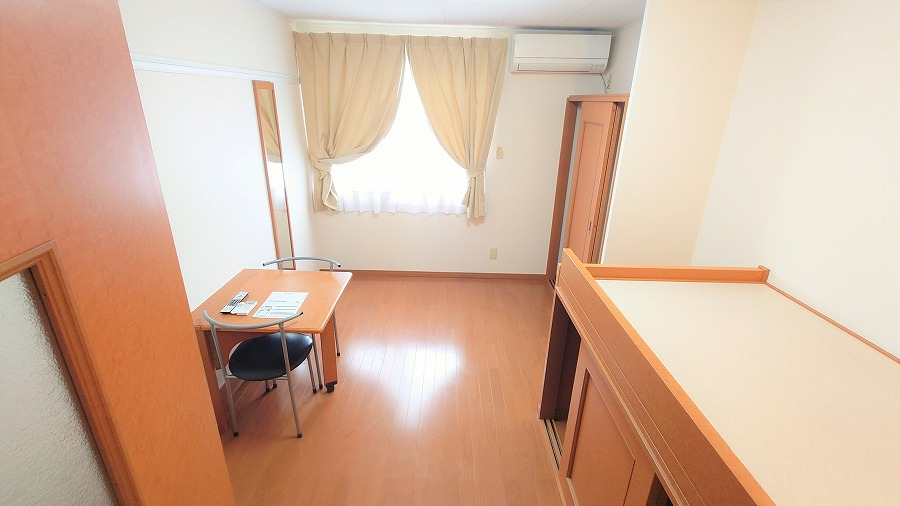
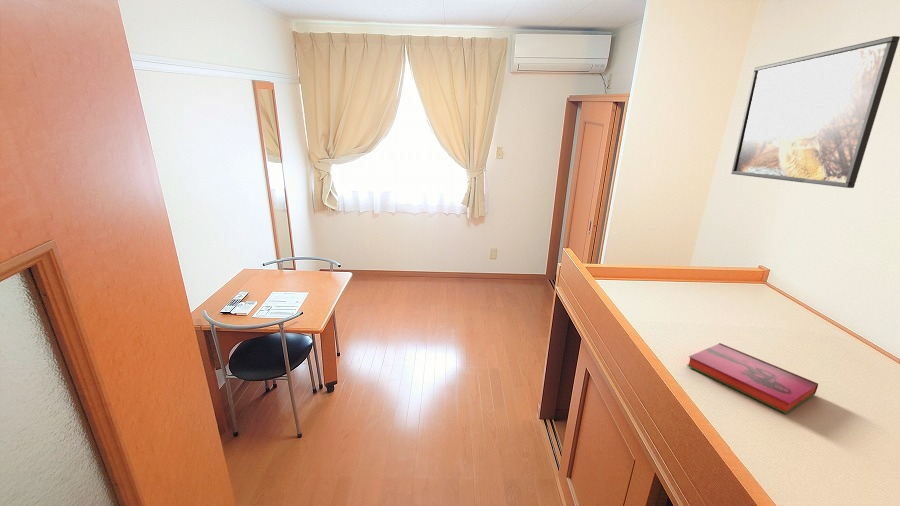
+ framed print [730,35,900,189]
+ hardback book [686,342,819,415]
